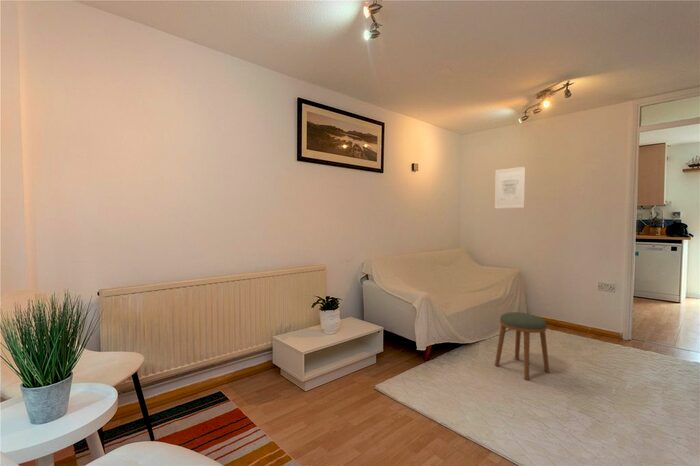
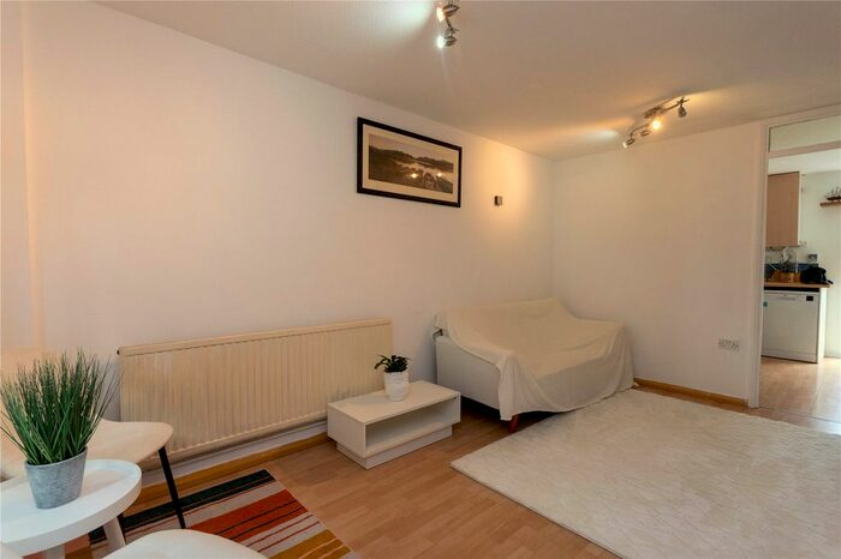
- stool [494,311,550,381]
- wall art [494,166,526,209]
